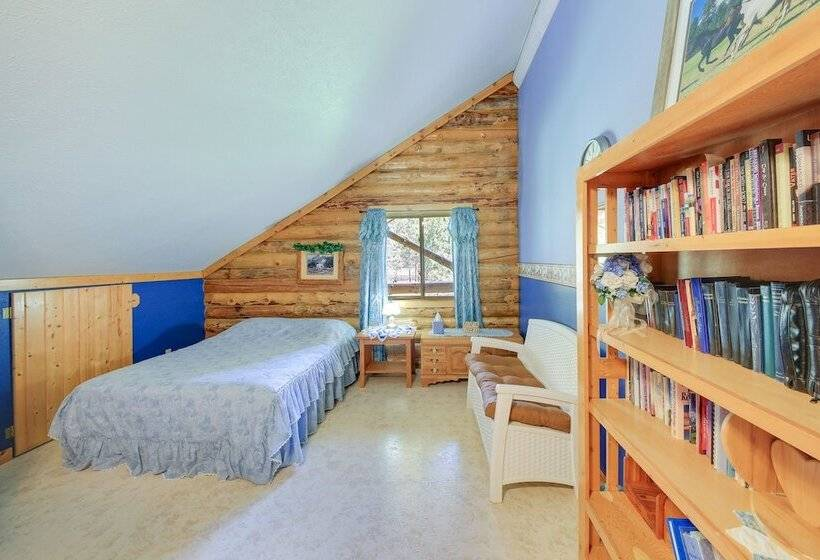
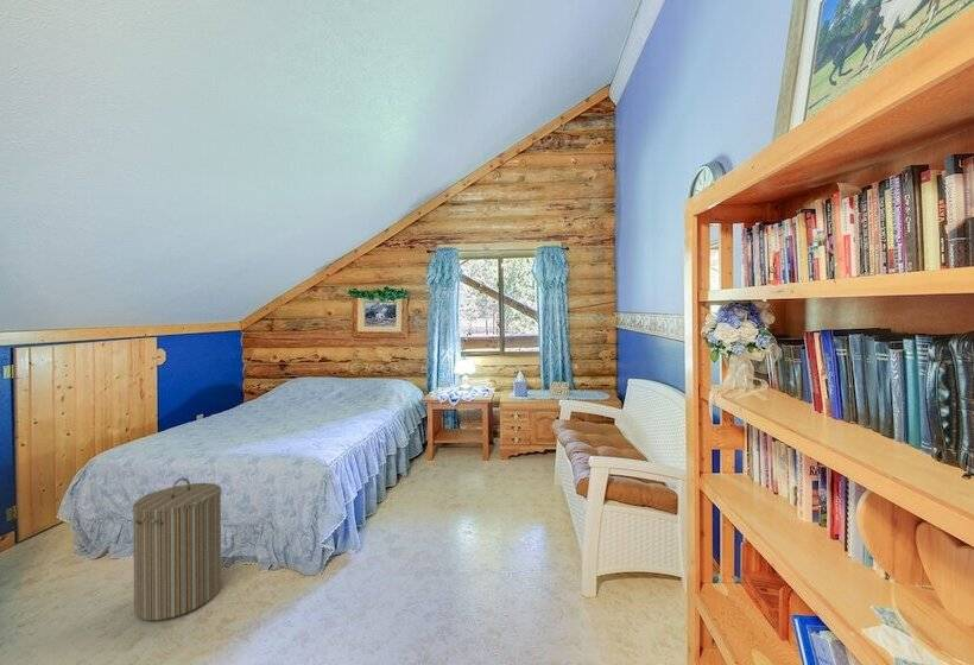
+ laundry hamper [132,477,222,622]
